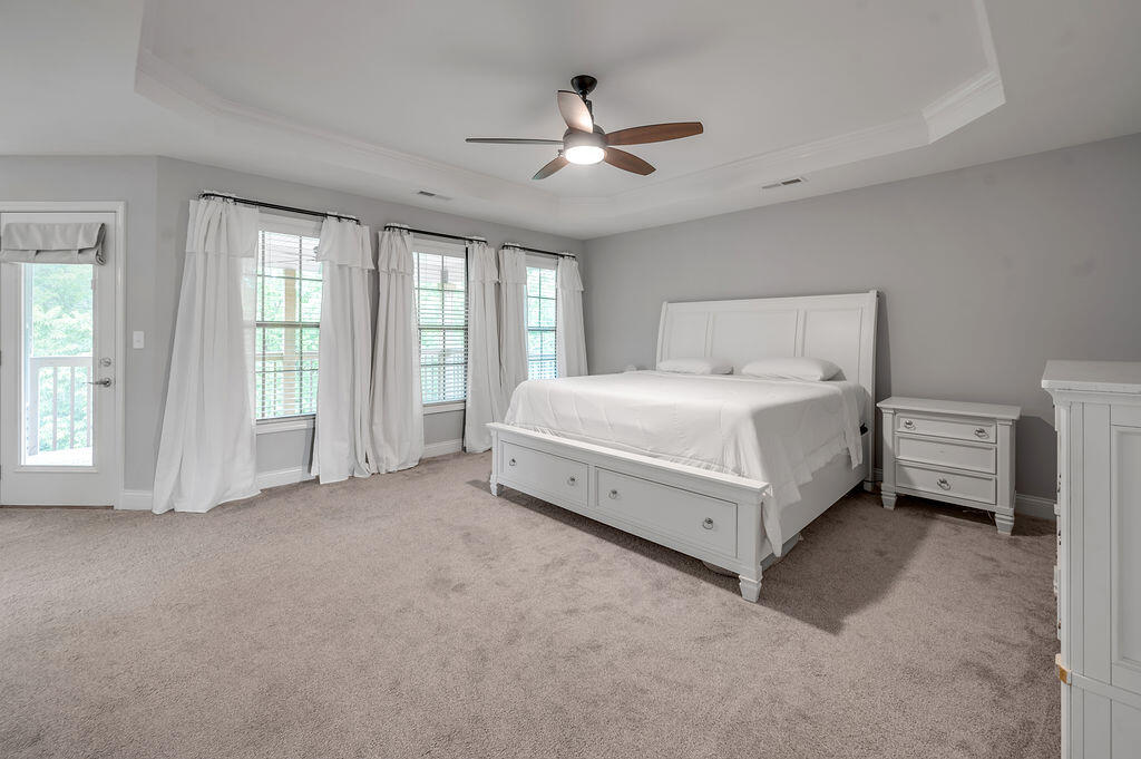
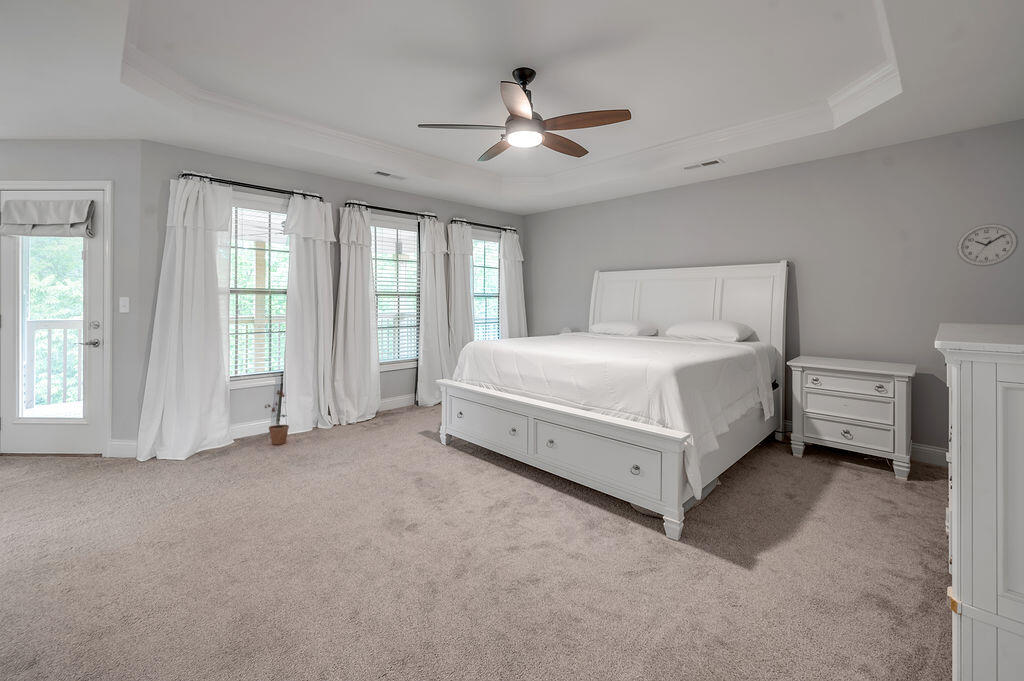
+ potted plant [264,389,290,446]
+ wall clock [956,223,1019,267]
